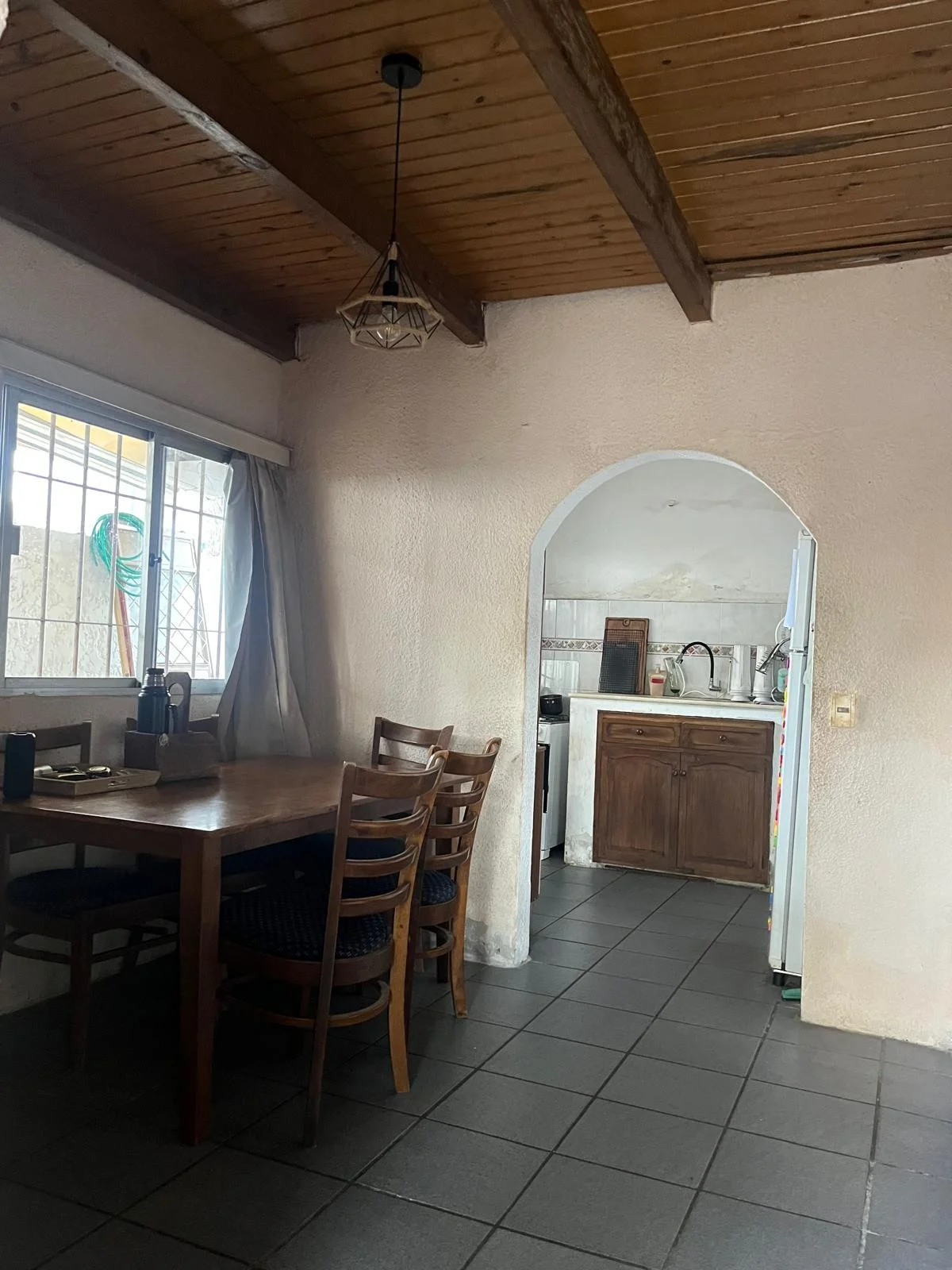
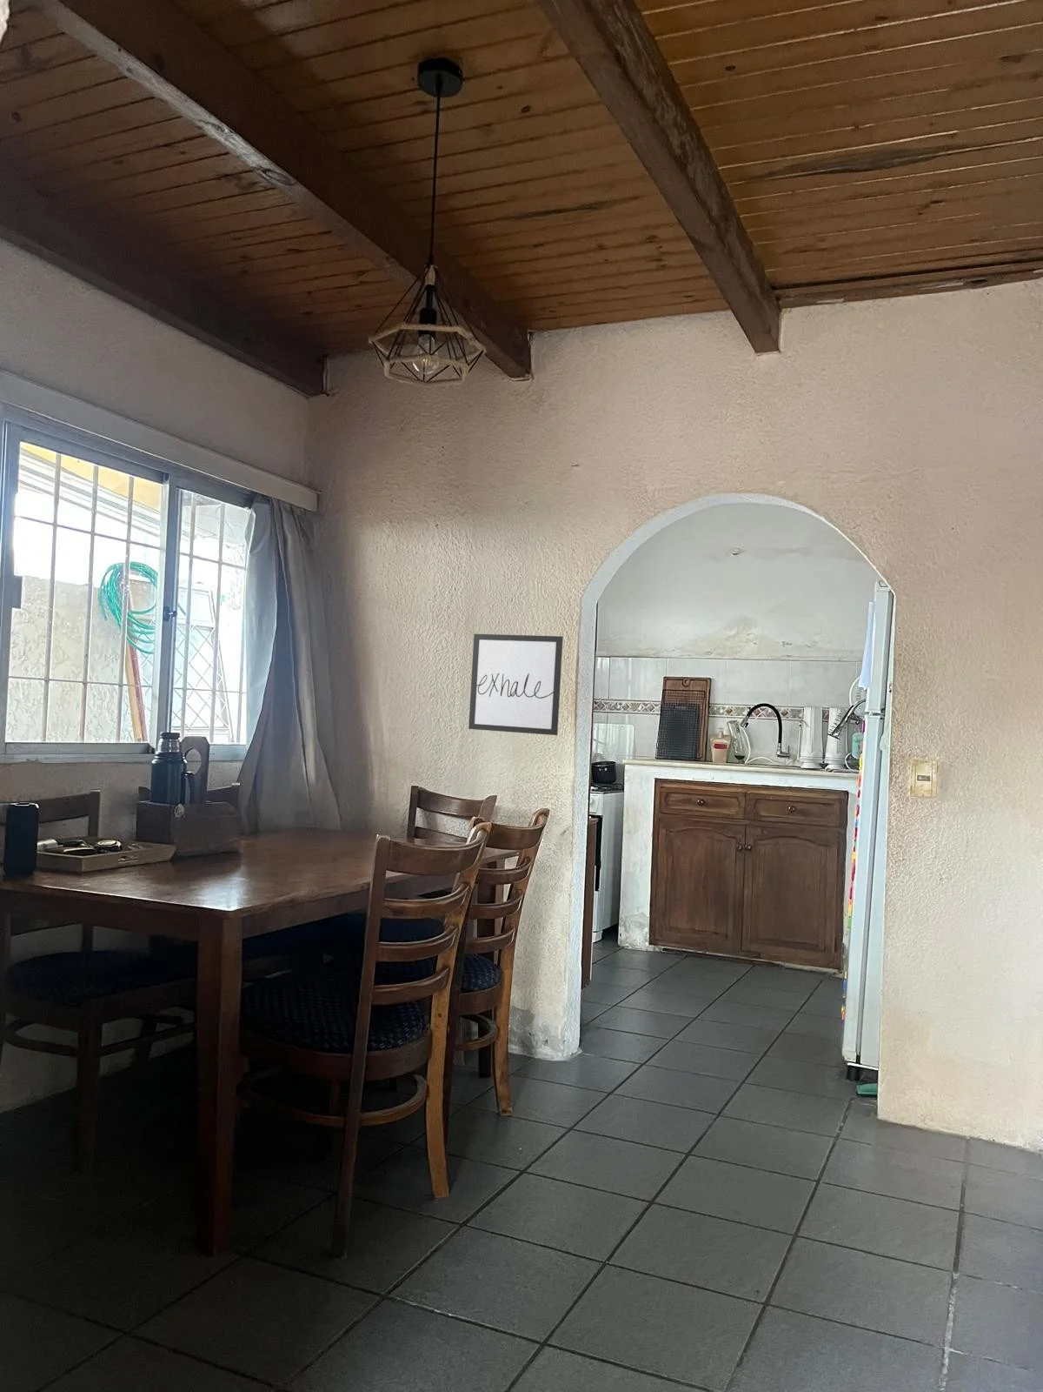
+ wall art [468,634,564,737]
